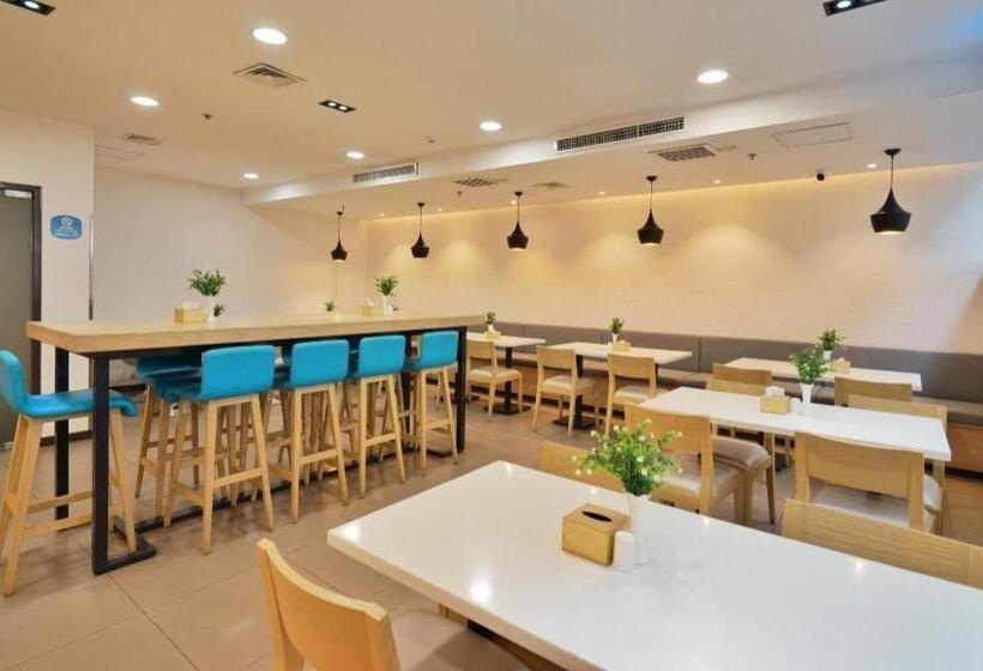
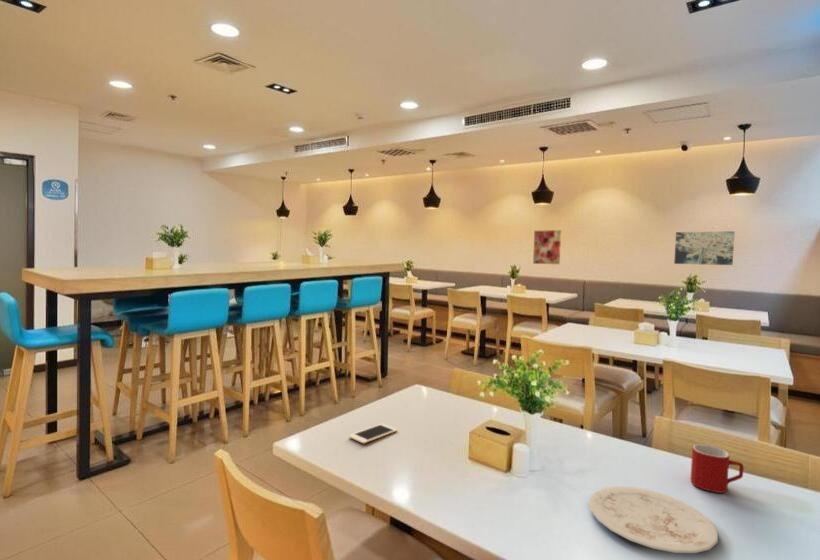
+ cell phone [348,423,398,445]
+ wall art [532,229,562,265]
+ wall art [673,230,735,266]
+ mug [689,443,745,494]
+ plate [588,485,719,554]
